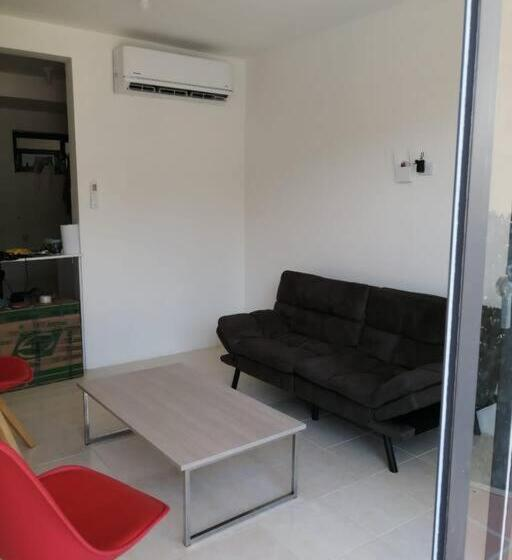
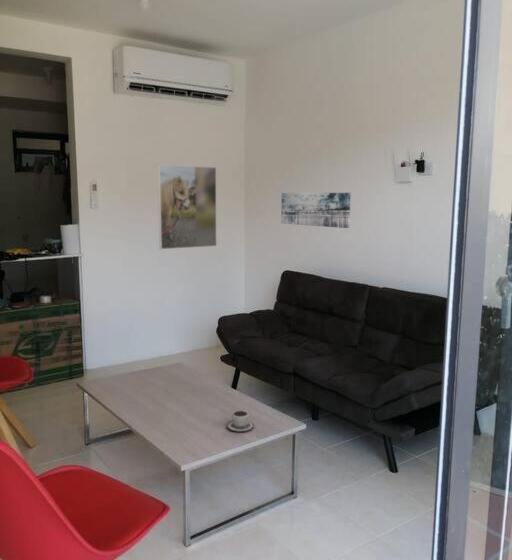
+ wall art [280,192,352,229]
+ cup [226,409,255,433]
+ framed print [157,164,218,250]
